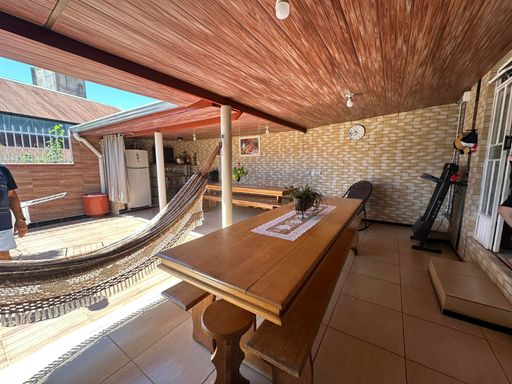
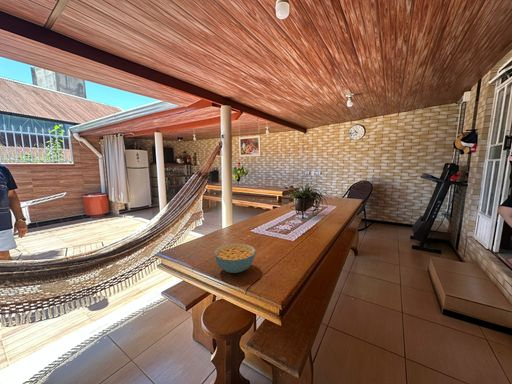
+ cereal bowl [213,242,257,274]
